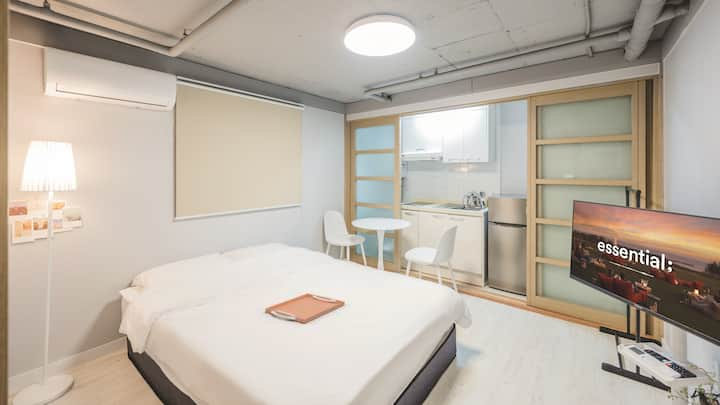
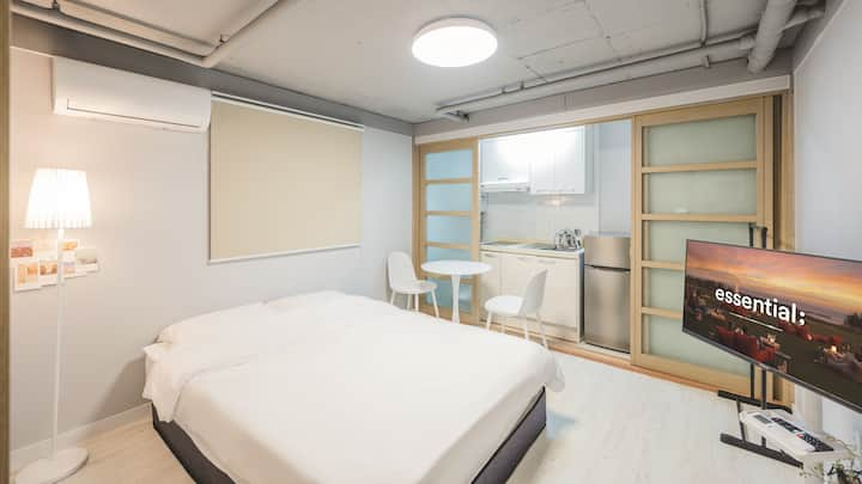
- serving tray [264,292,346,324]
